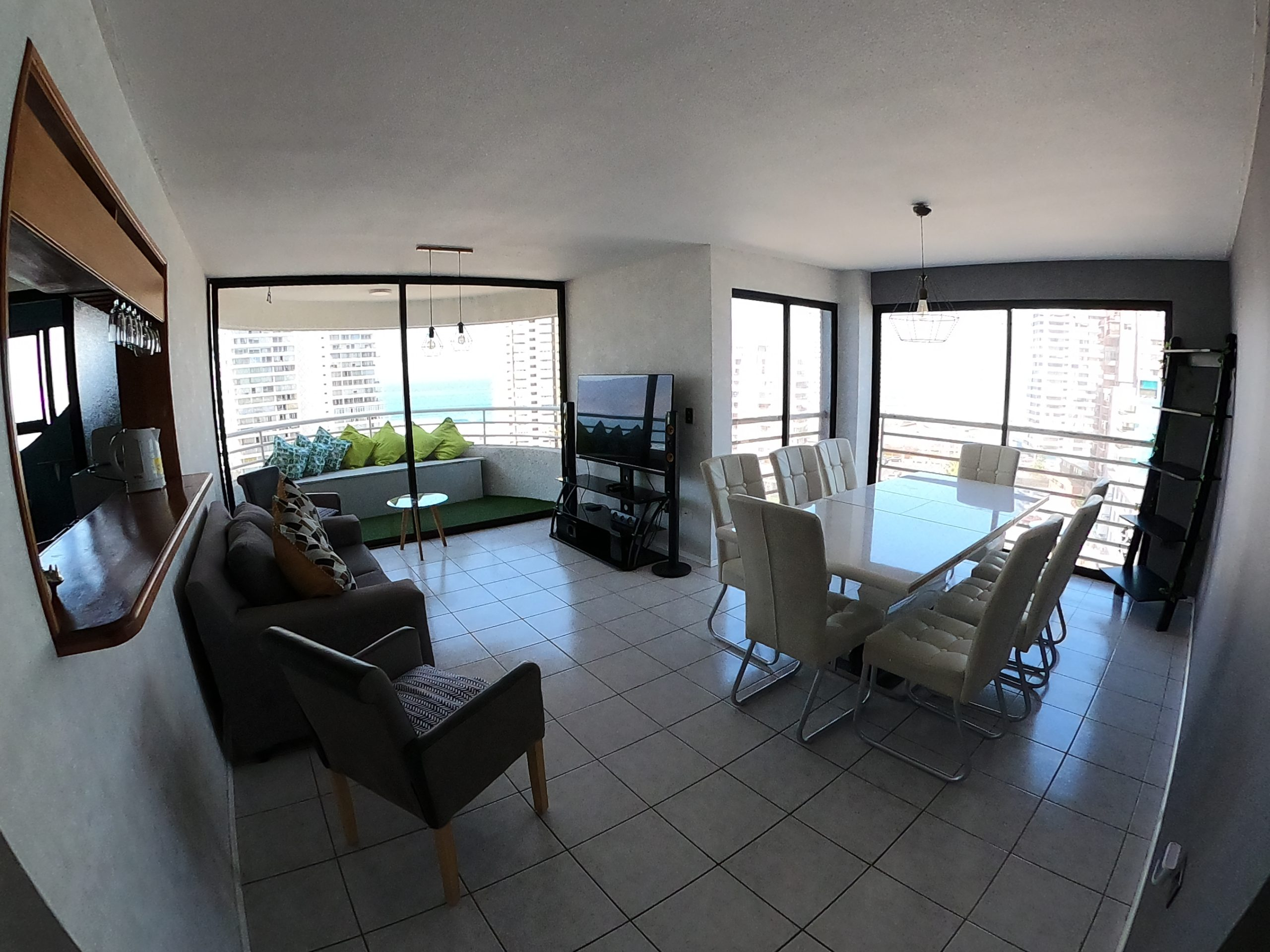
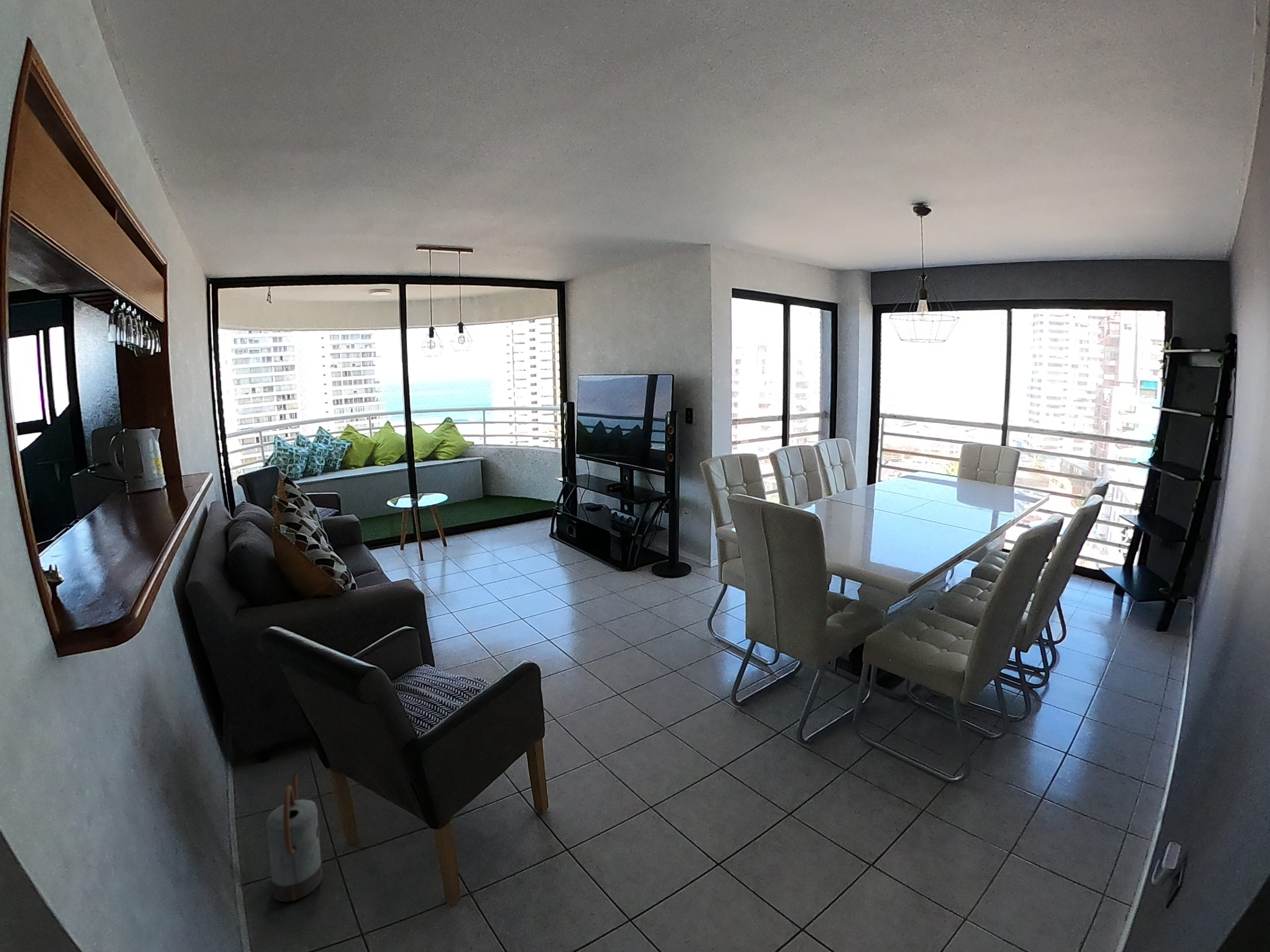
+ watering can [266,773,323,902]
